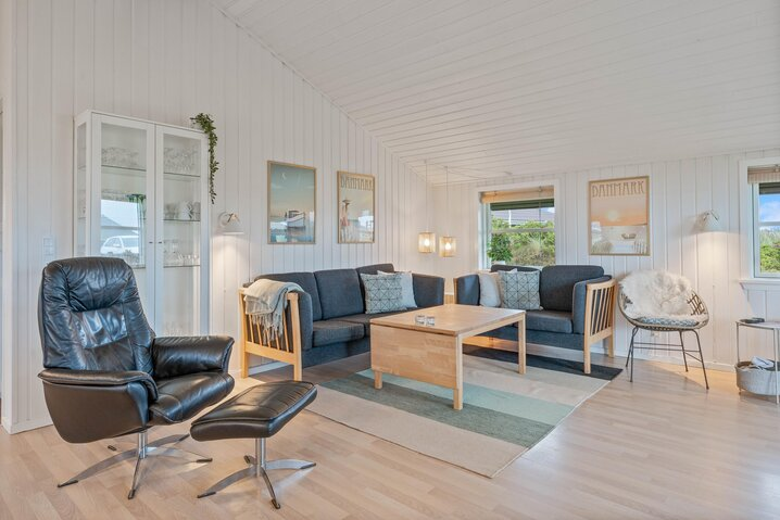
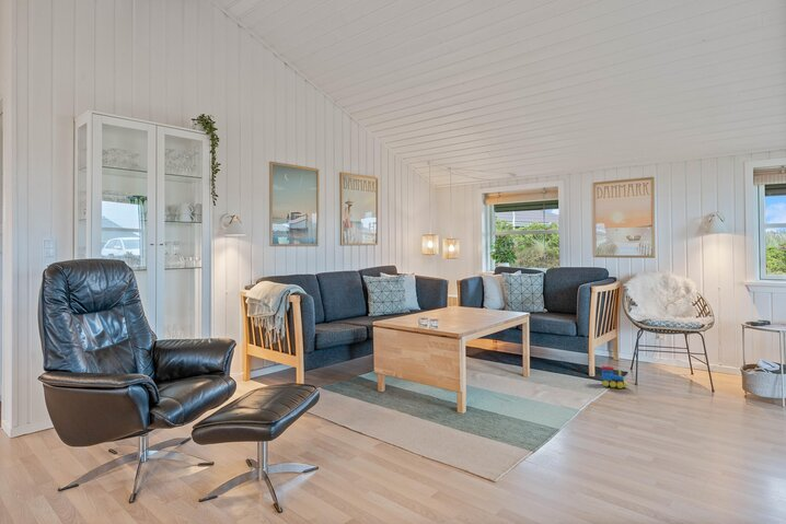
+ toy train [600,364,629,389]
